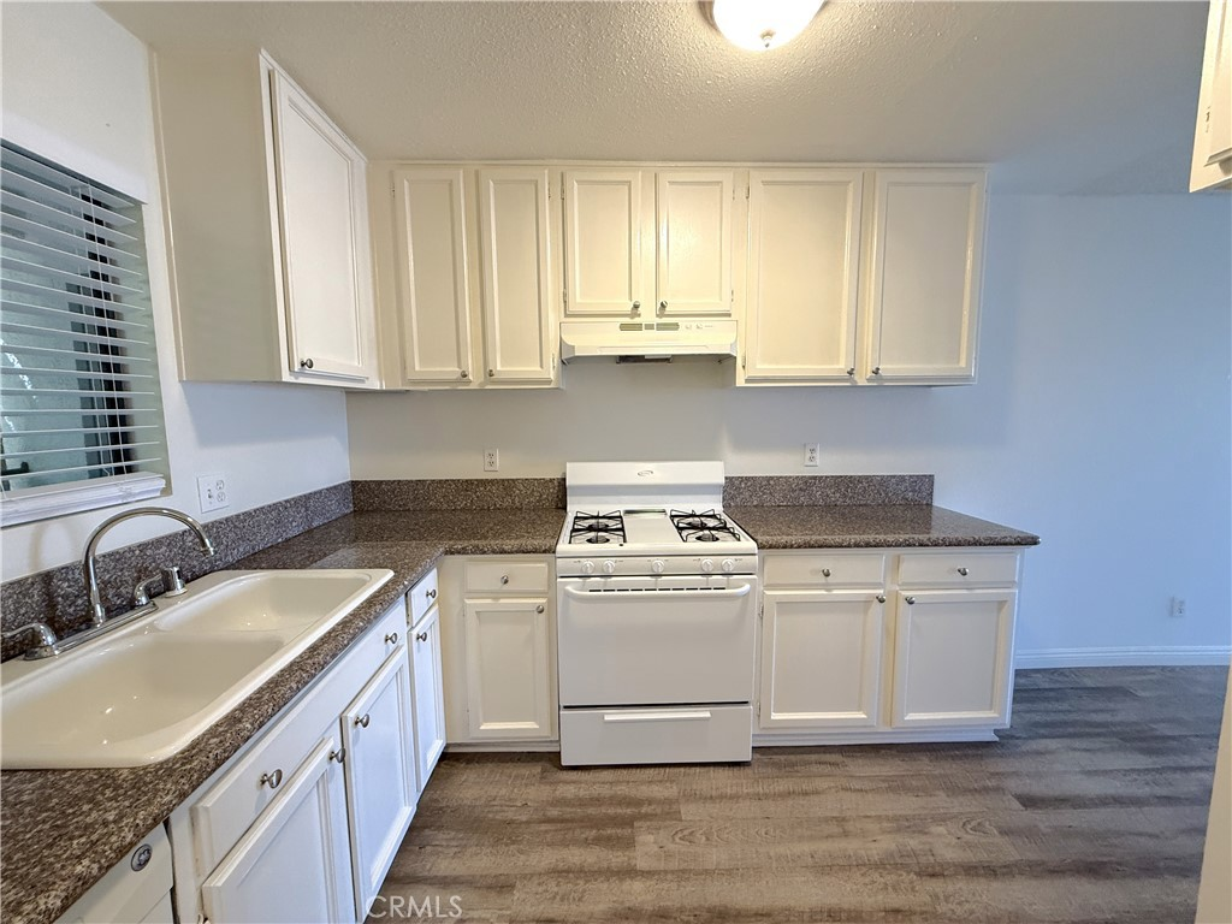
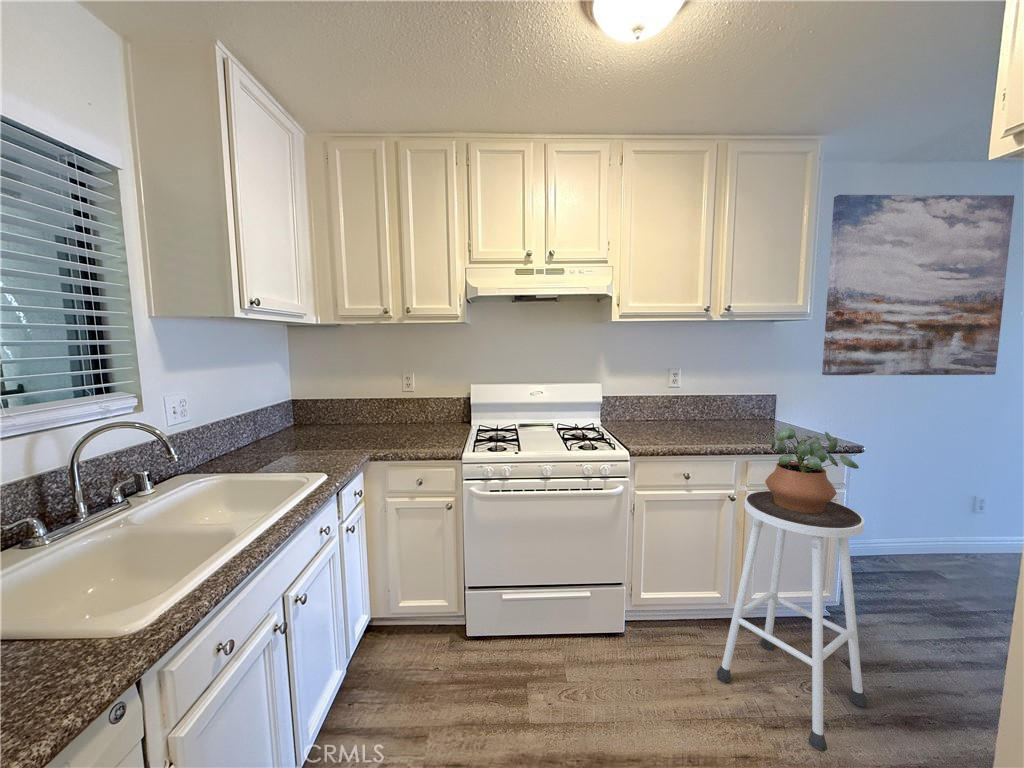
+ stool [716,490,869,753]
+ potted plant [764,427,860,514]
+ wall art [821,194,1015,376]
